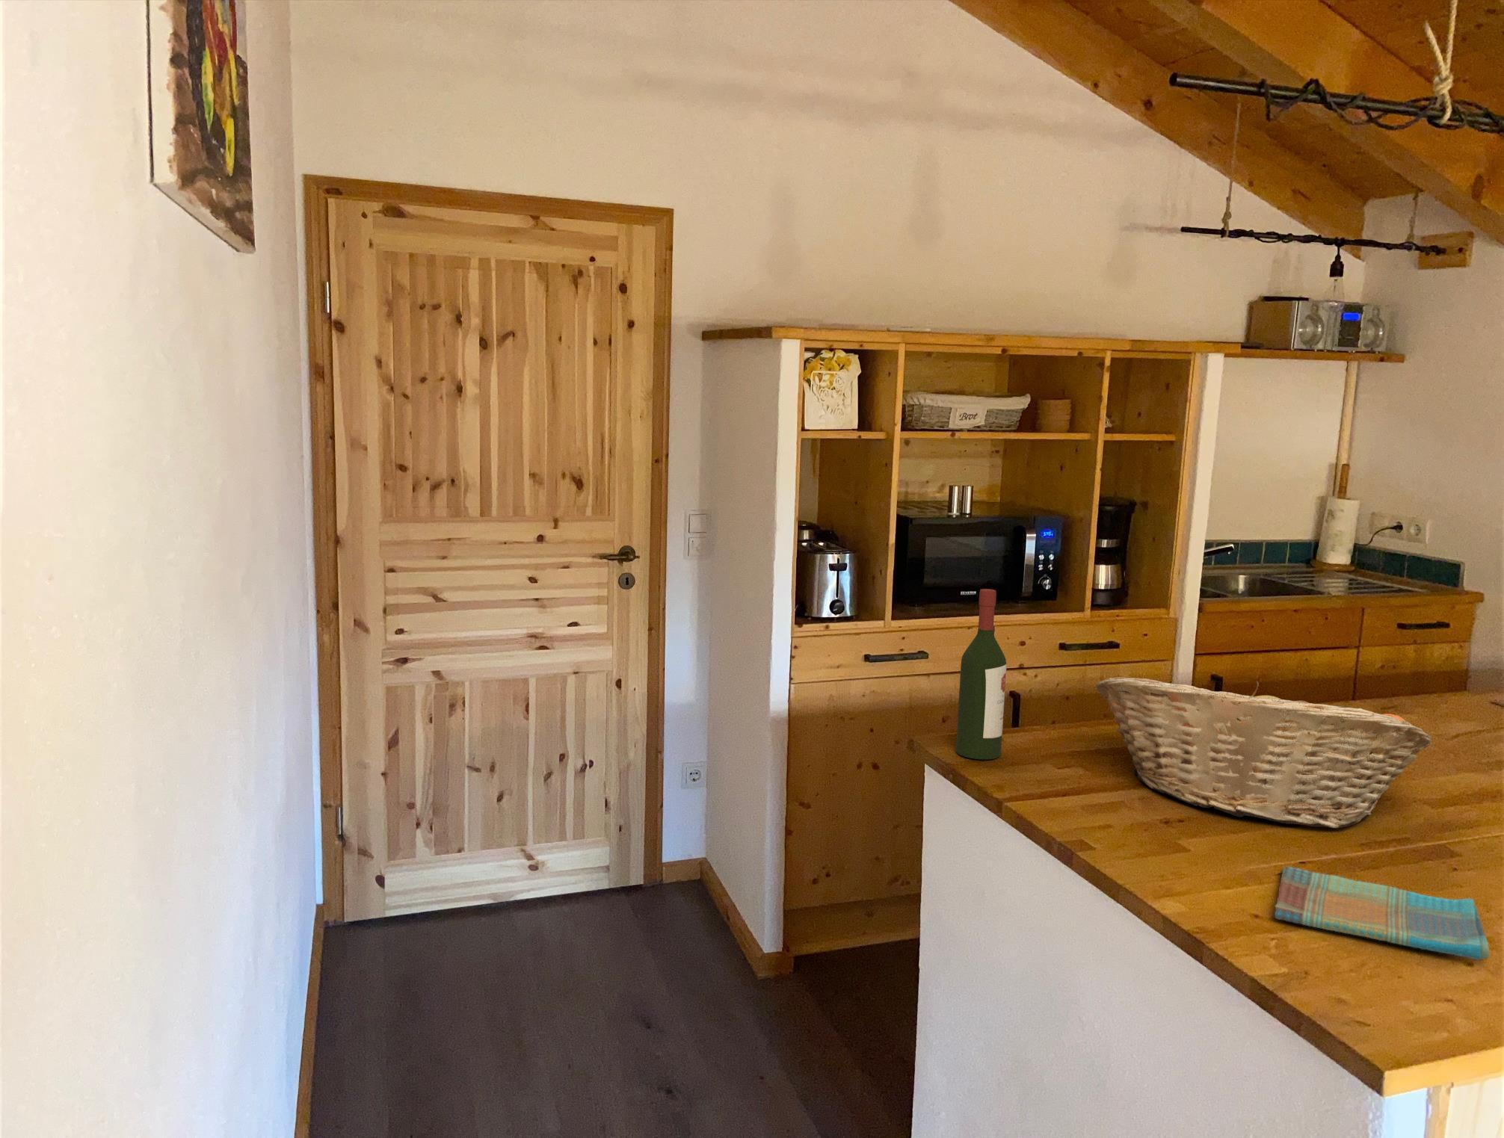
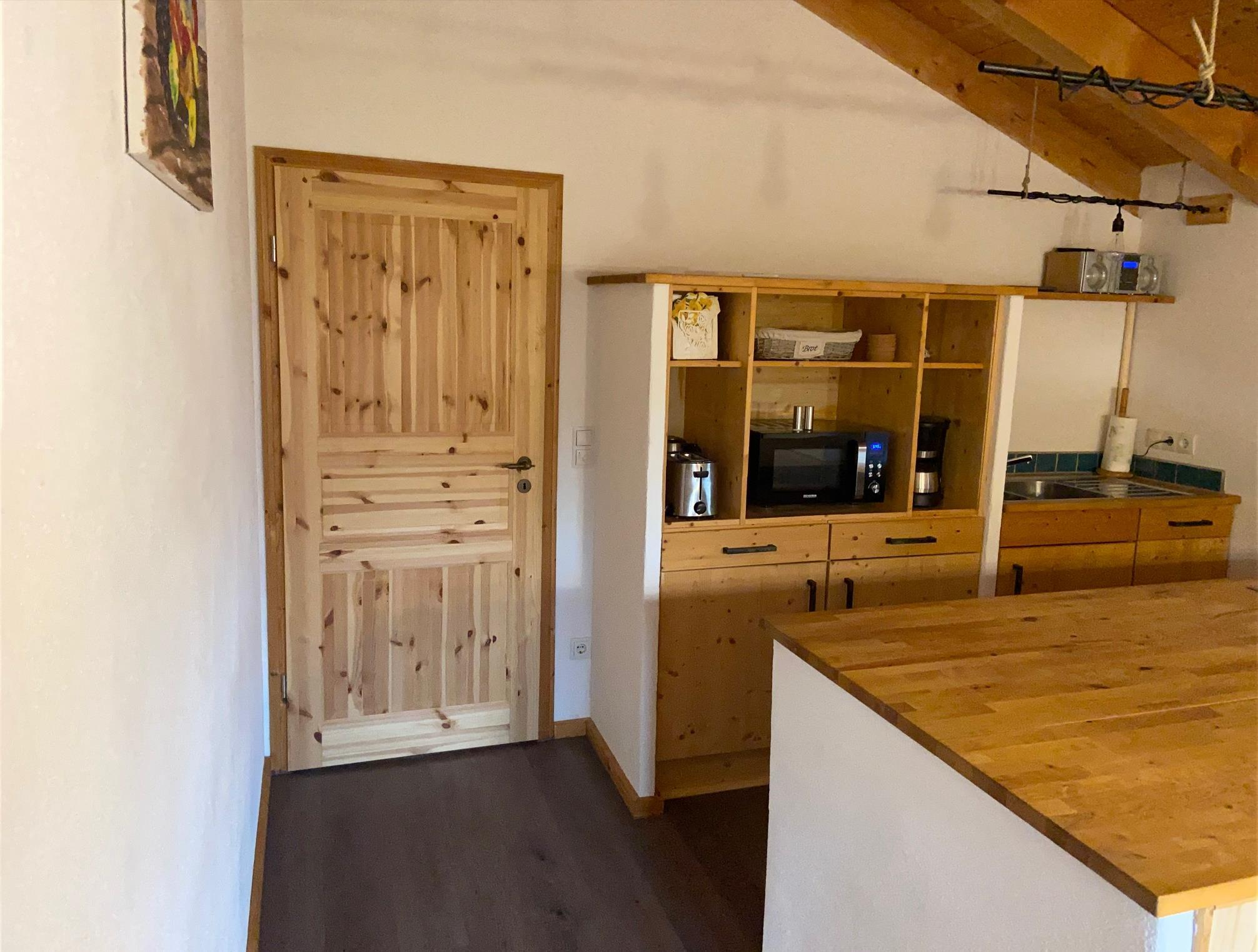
- dish towel [1273,865,1490,961]
- fruit basket [1095,677,1432,828]
- wine bottle [955,588,1007,760]
